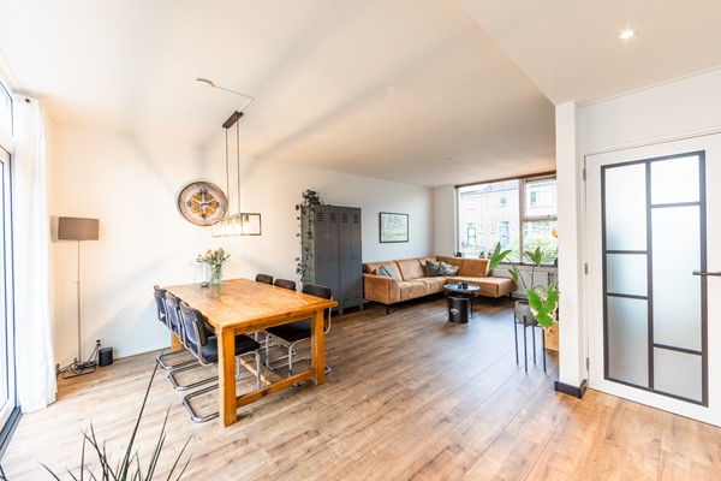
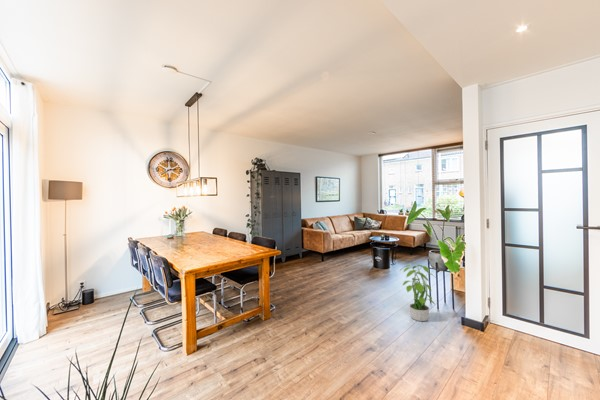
+ potted plant [399,261,438,322]
